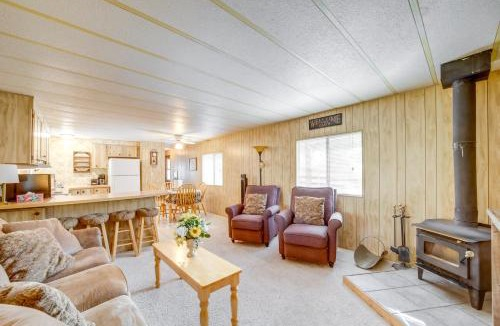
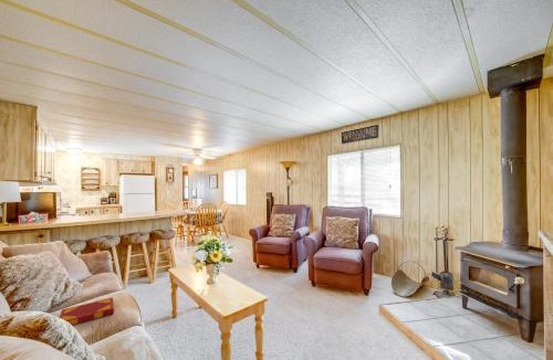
+ hardback book [59,297,115,327]
